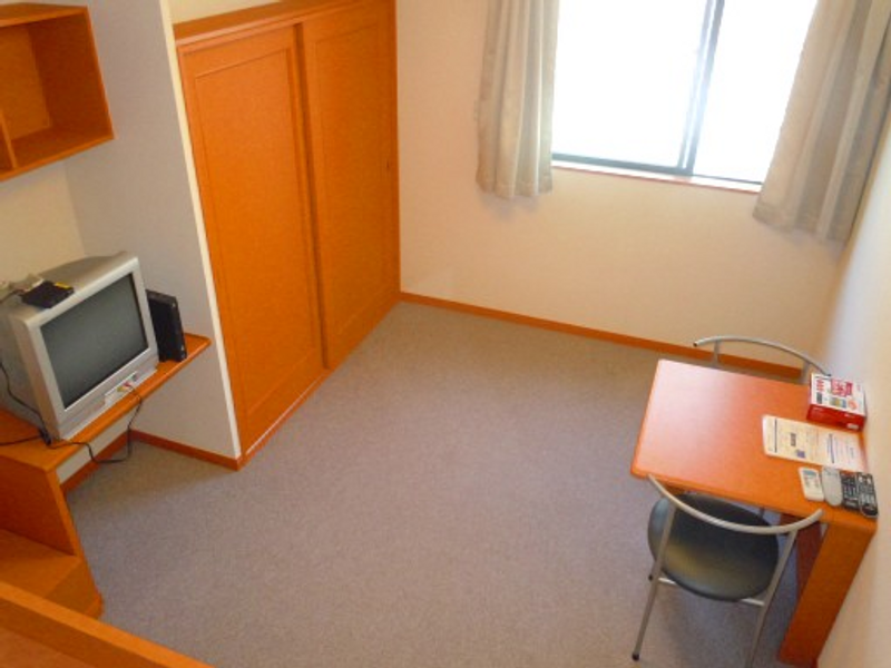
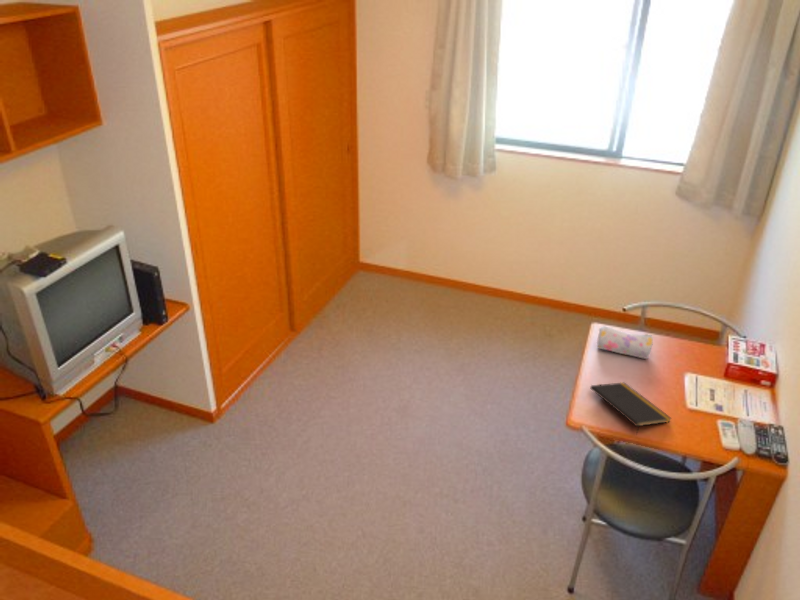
+ pencil case [596,325,654,360]
+ notepad [589,381,673,436]
